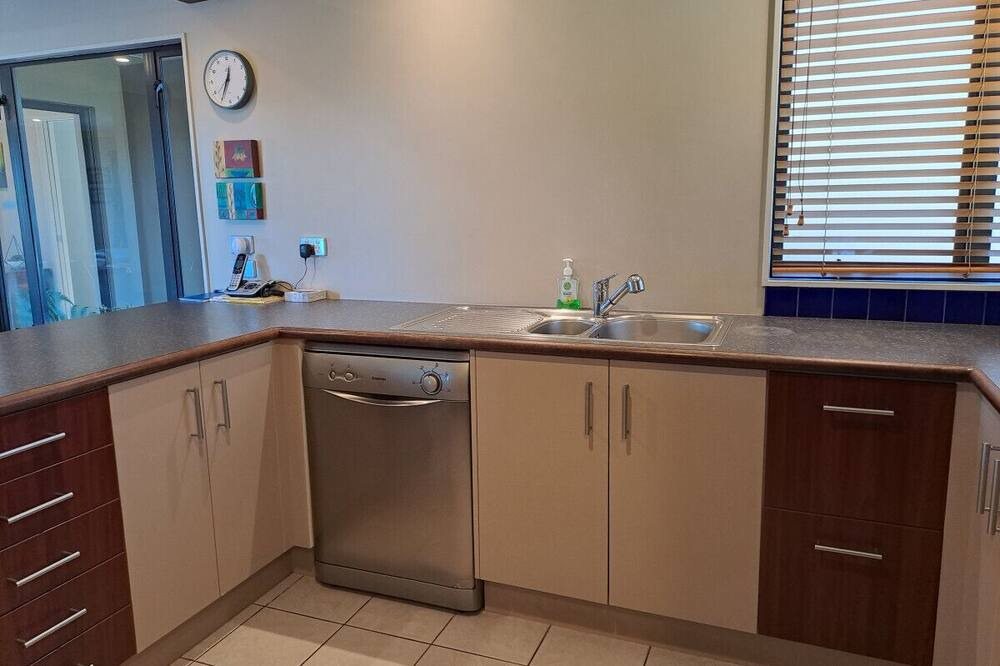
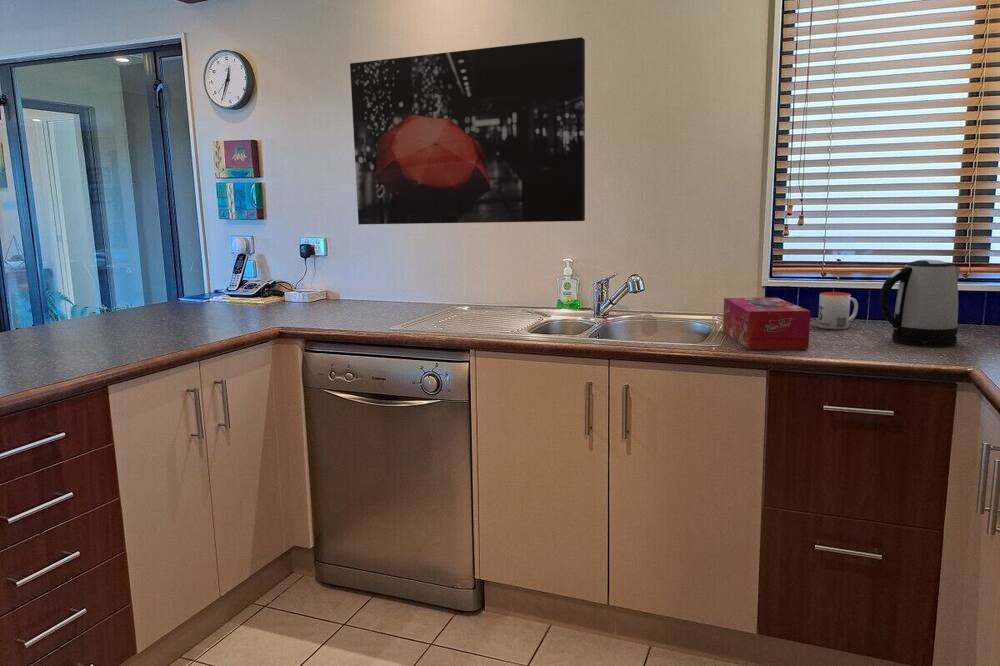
+ mug [817,291,859,330]
+ tissue box [722,296,811,350]
+ kettle [879,259,962,347]
+ wall art [349,36,586,225]
